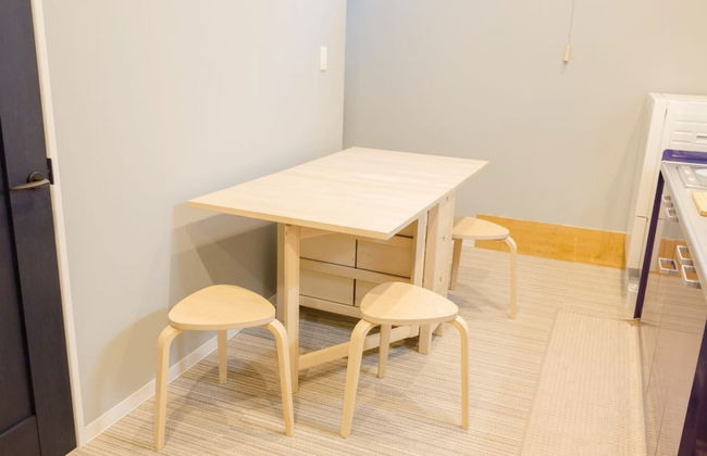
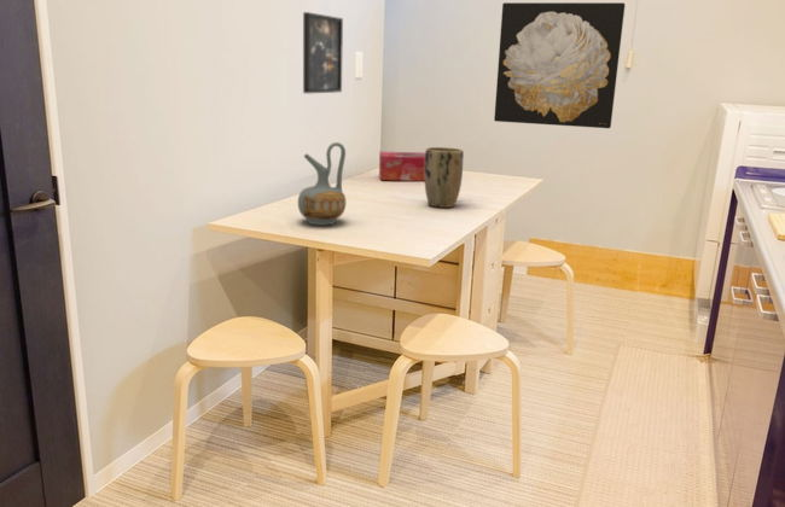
+ tissue box [378,151,425,182]
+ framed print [302,11,344,94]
+ plant pot [424,146,465,209]
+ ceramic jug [297,141,347,227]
+ wall art [493,1,626,129]
